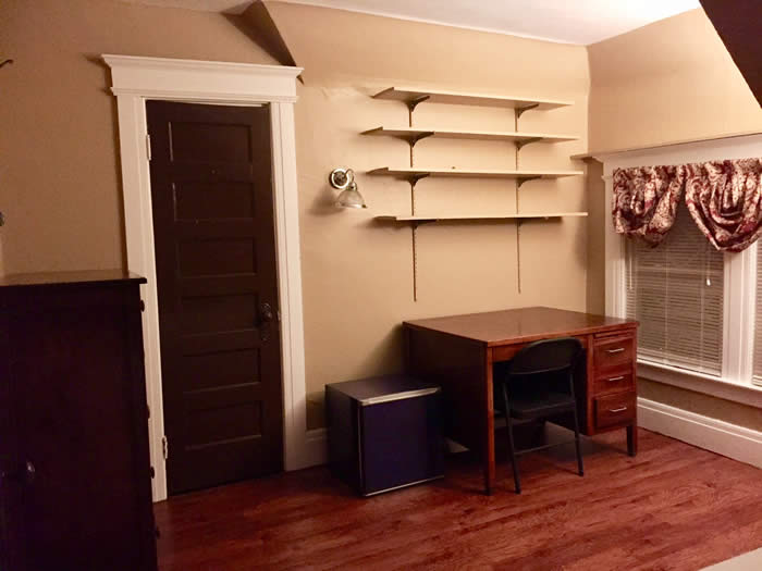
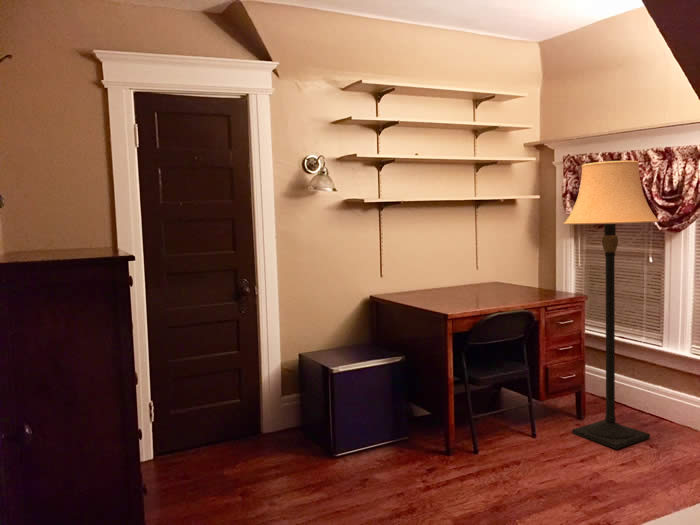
+ lamp [562,160,660,450]
